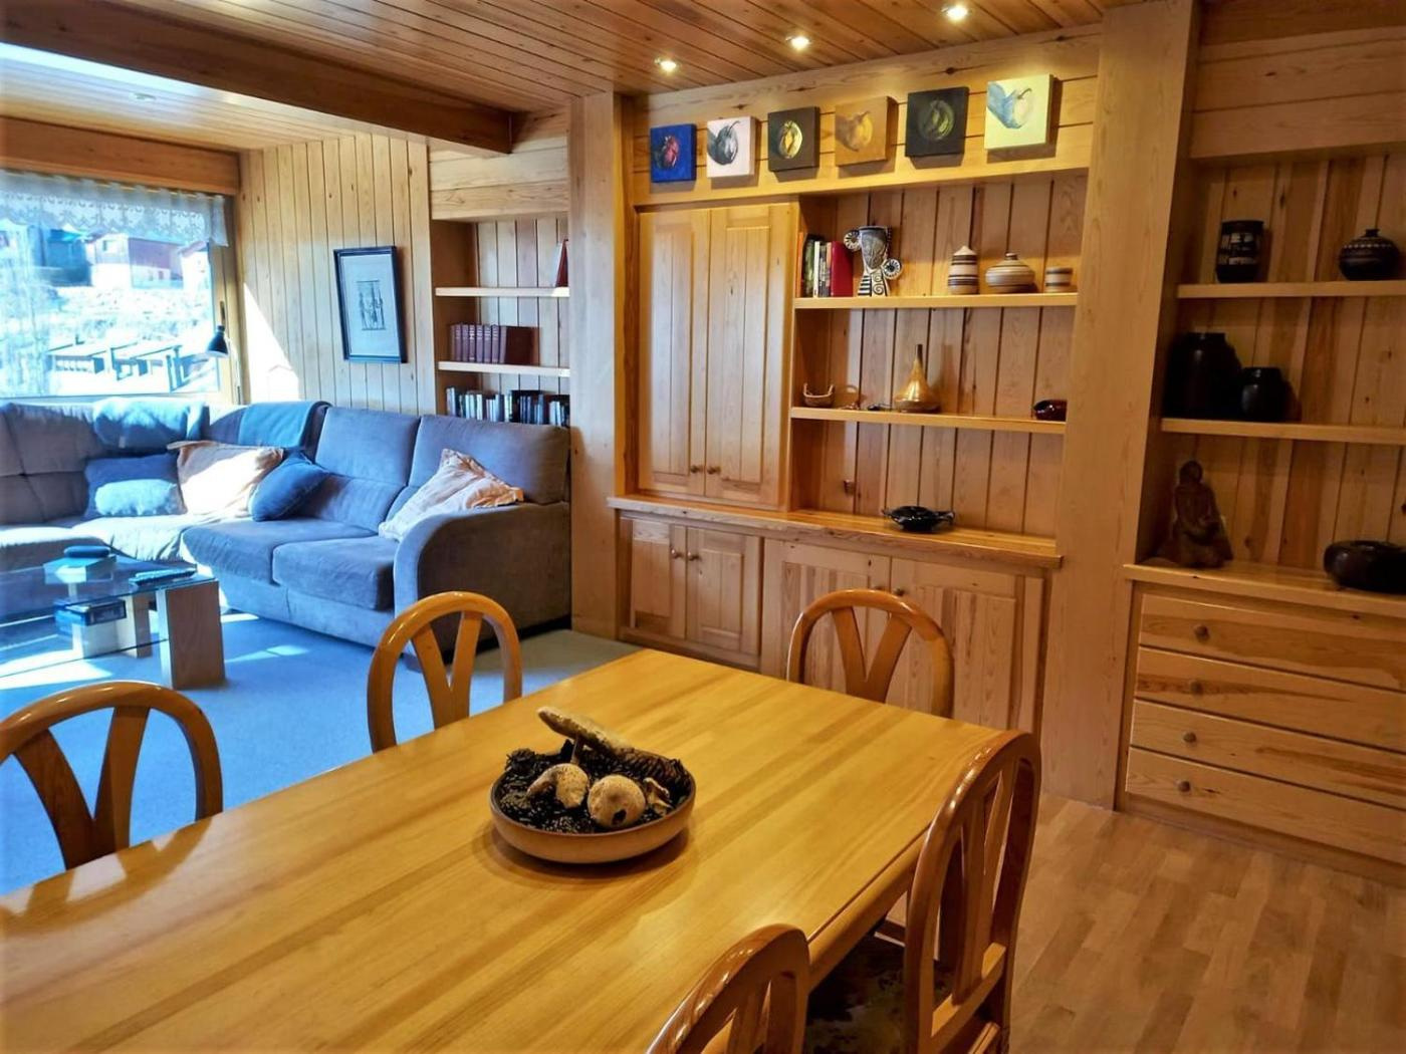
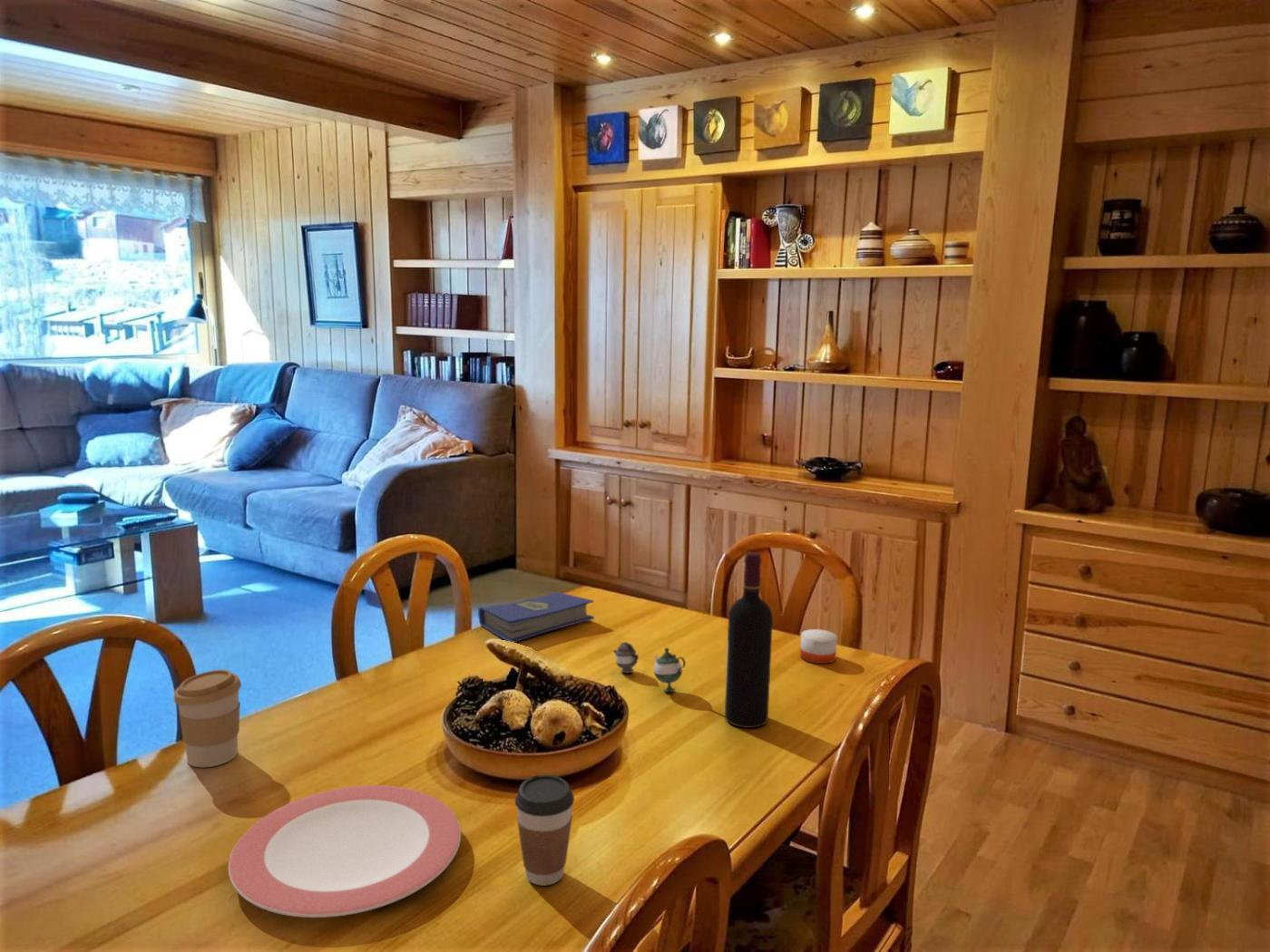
+ coffee cup [514,773,575,887]
+ candle [799,620,838,665]
+ coffee cup [173,668,242,768]
+ wine bottle [724,551,774,729]
+ hardcover book [477,591,595,644]
+ plate [228,784,462,918]
+ teapot [612,641,687,693]
